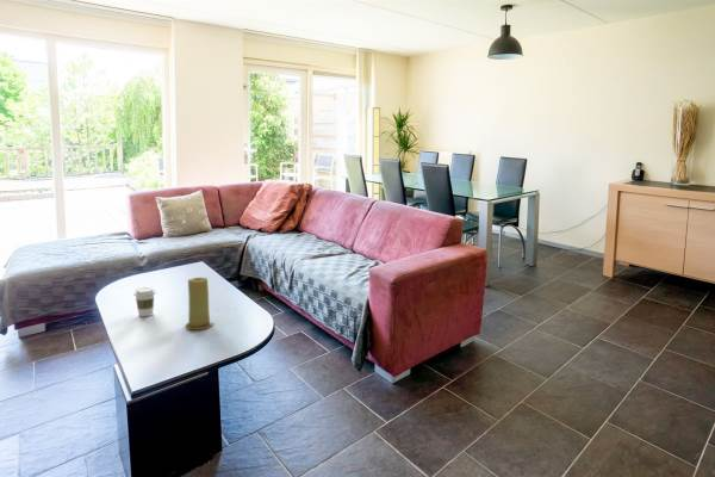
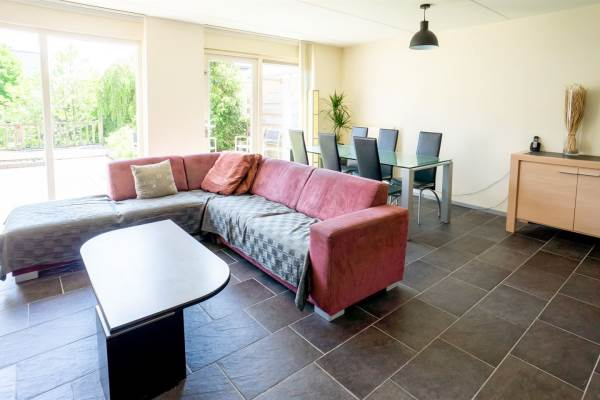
- coffee cup [132,286,157,317]
- candle [185,277,214,330]
